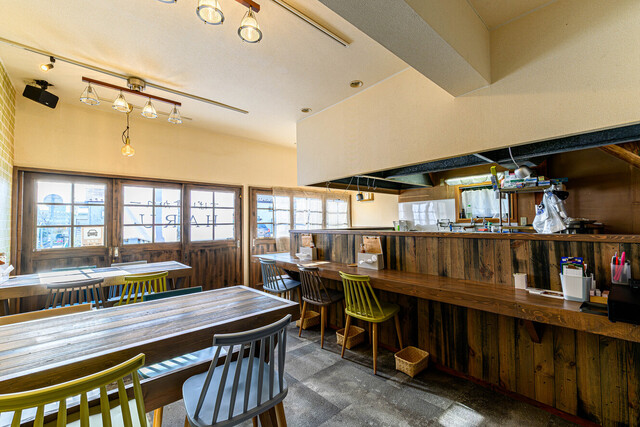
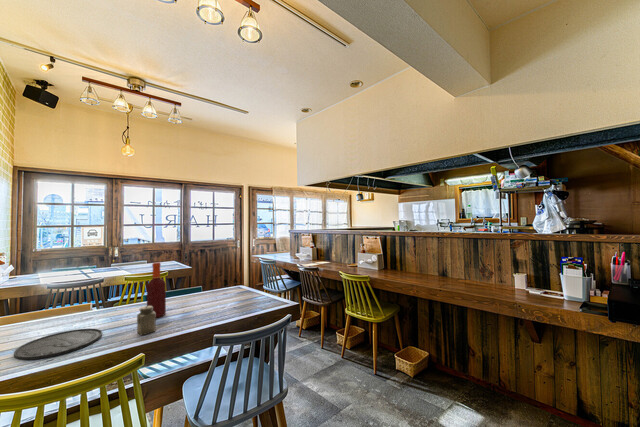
+ salt shaker [136,305,157,336]
+ plate [13,328,103,361]
+ bottle [146,261,167,319]
